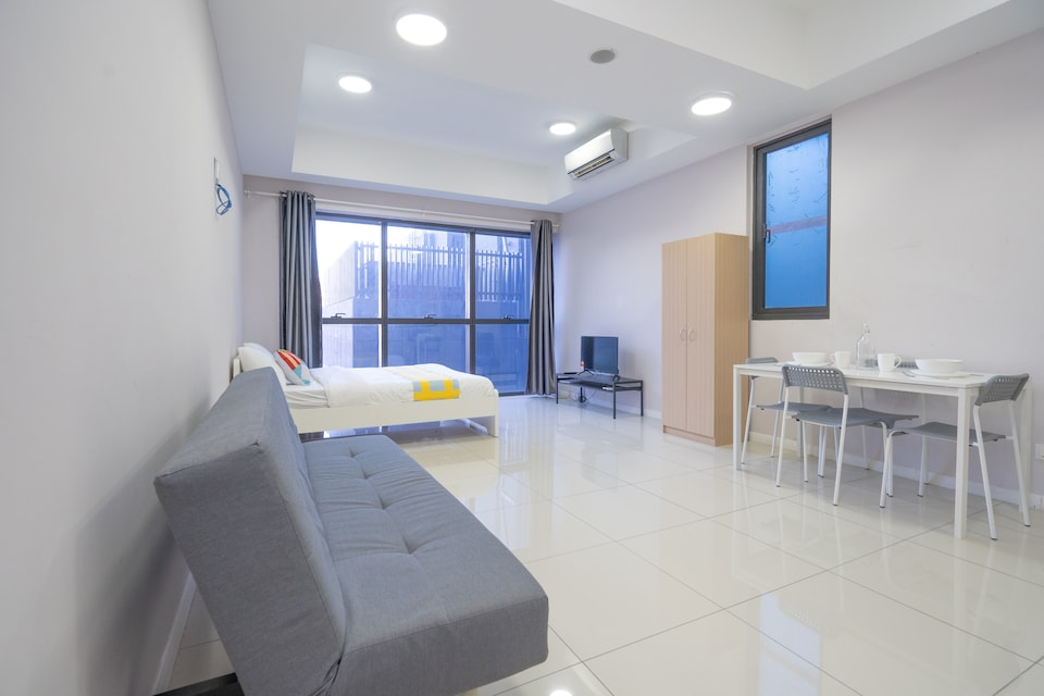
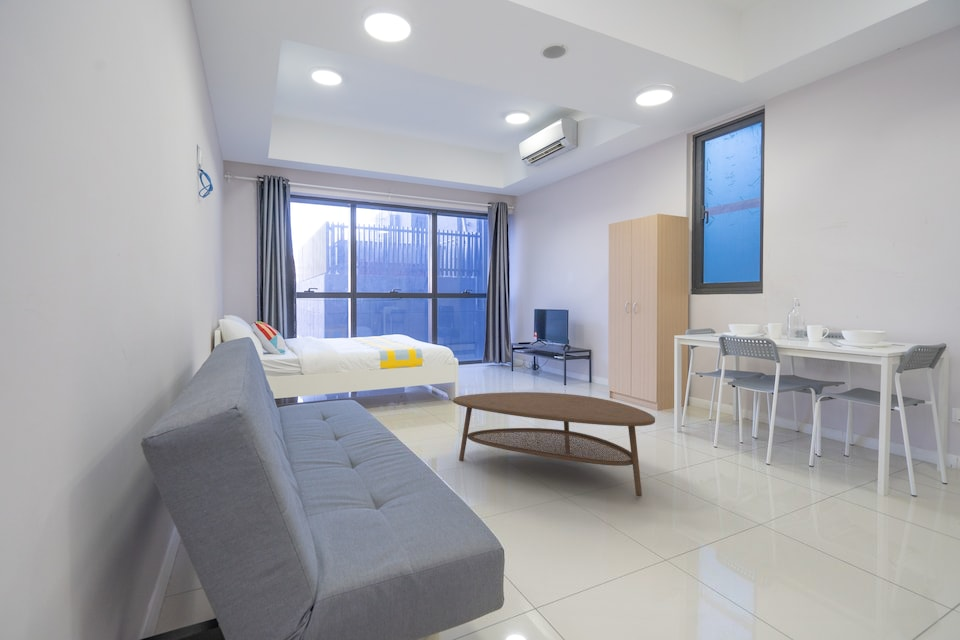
+ coffee table [452,391,656,497]
